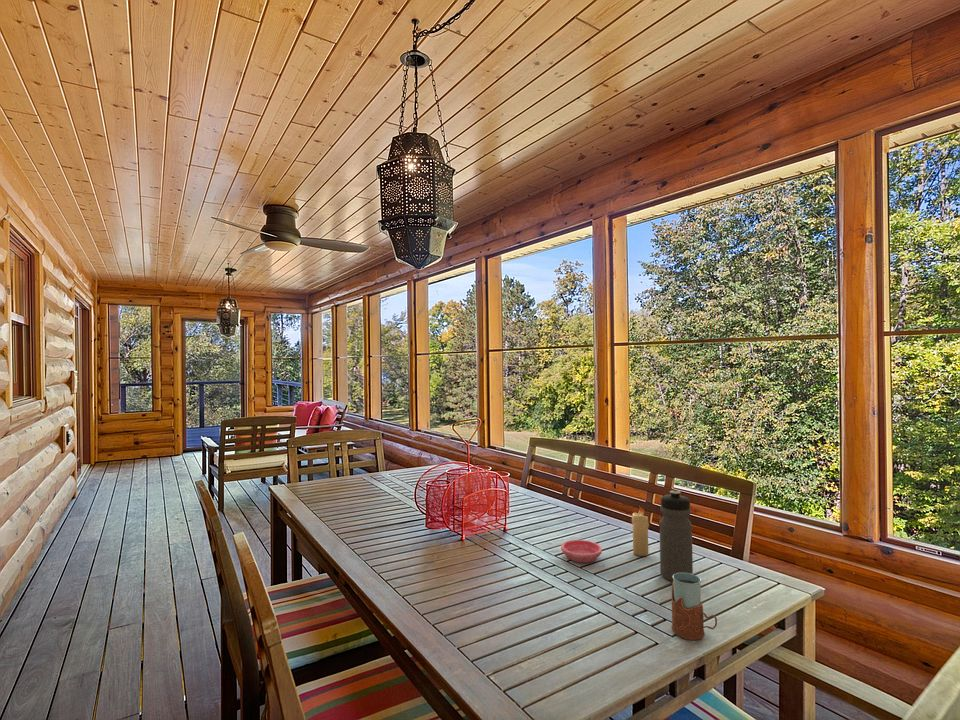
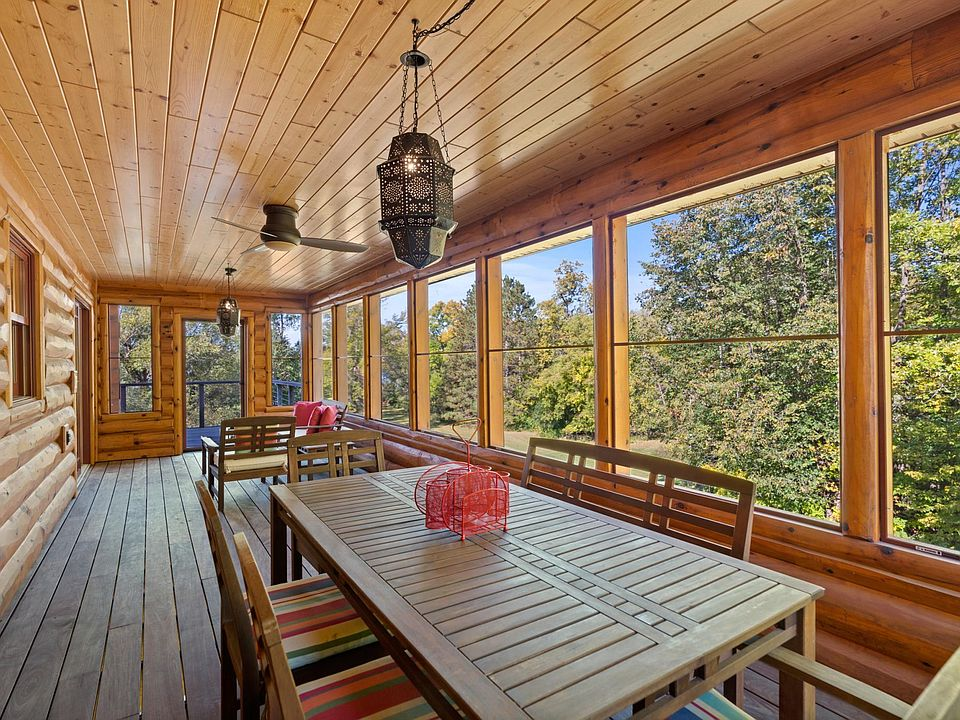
- candle [631,505,650,557]
- saucer [560,539,603,563]
- water bottle [659,489,694,582]
- drinking glass [670,573,718,641]
